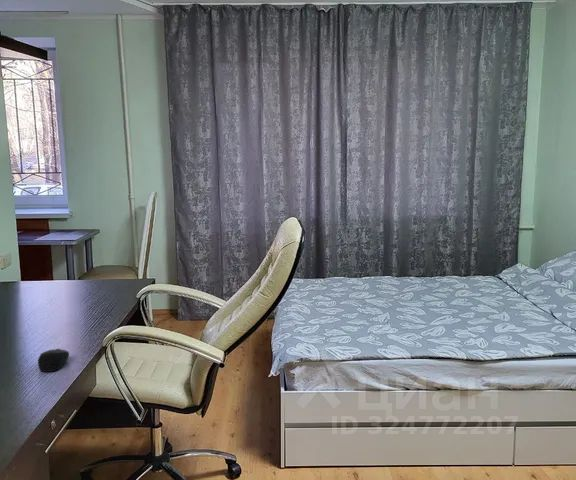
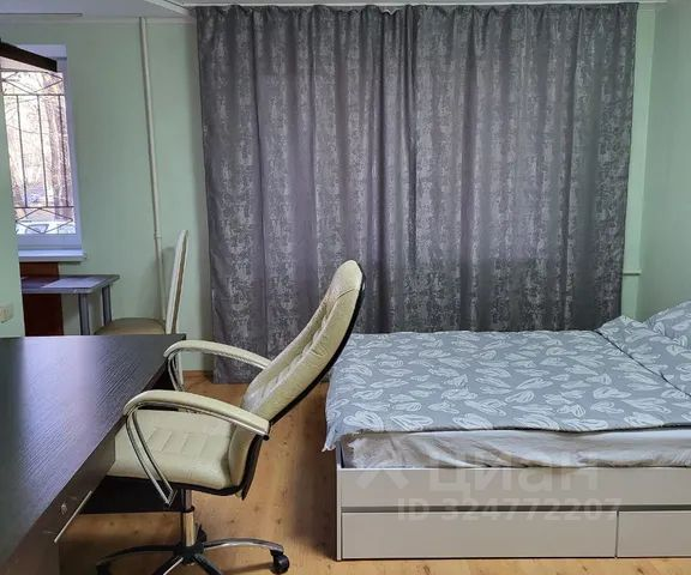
- computer mouse [37,348,70,373]
